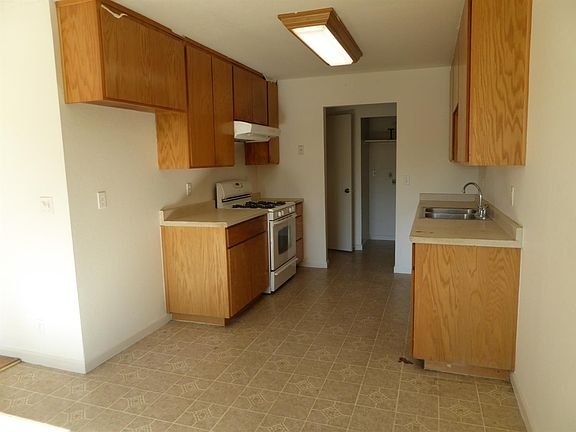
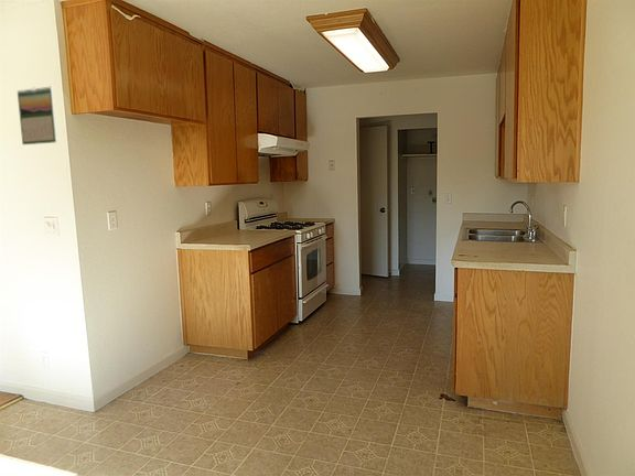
+ calendar [17,86,58,145]
